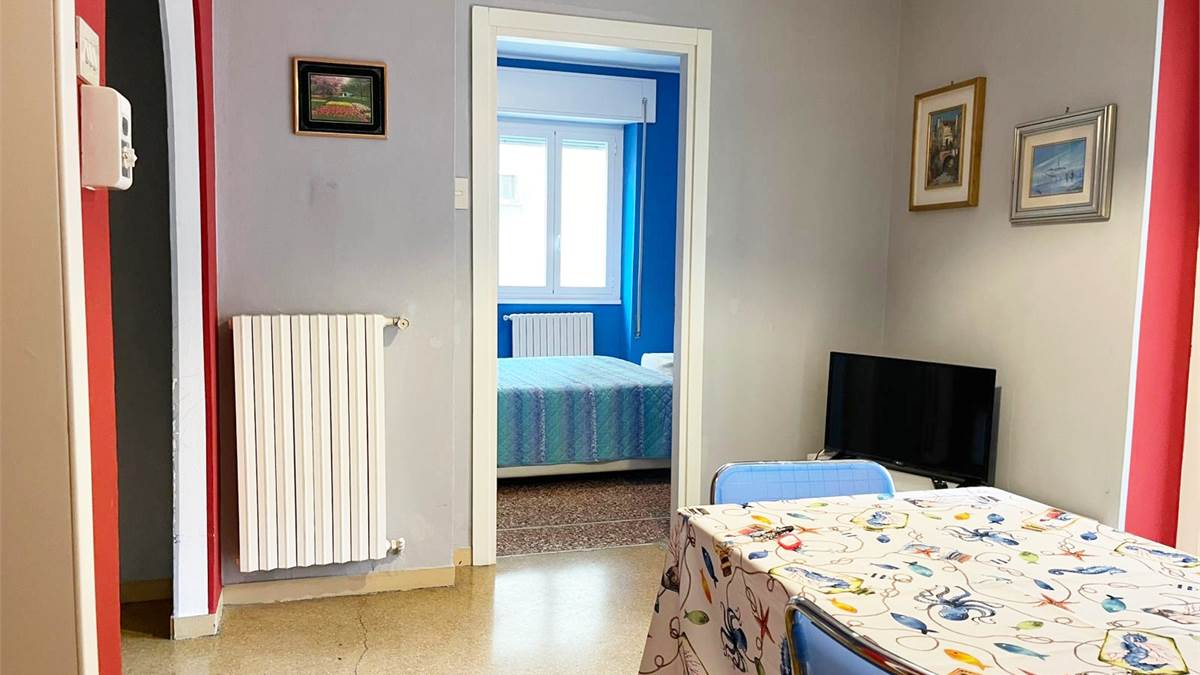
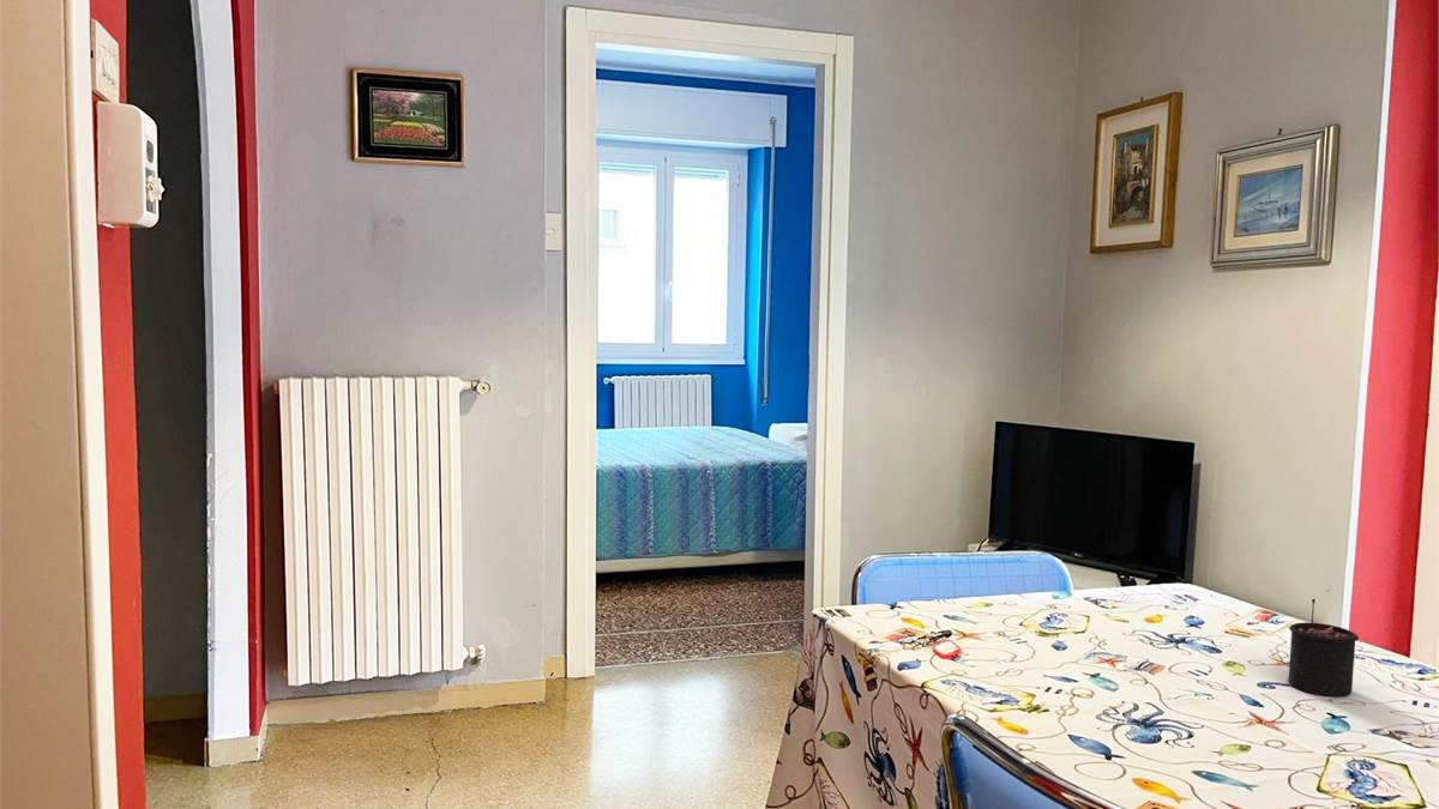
+ candle [1288,598,1360,698]
